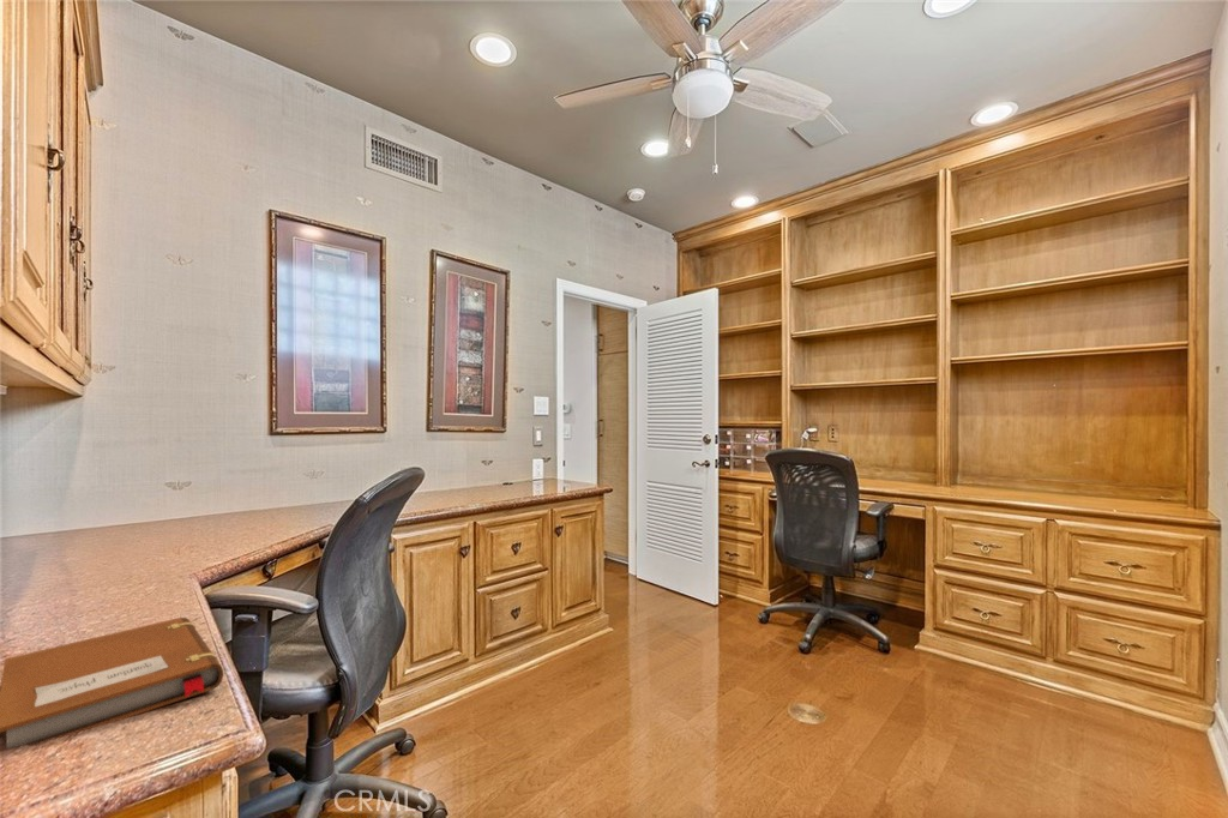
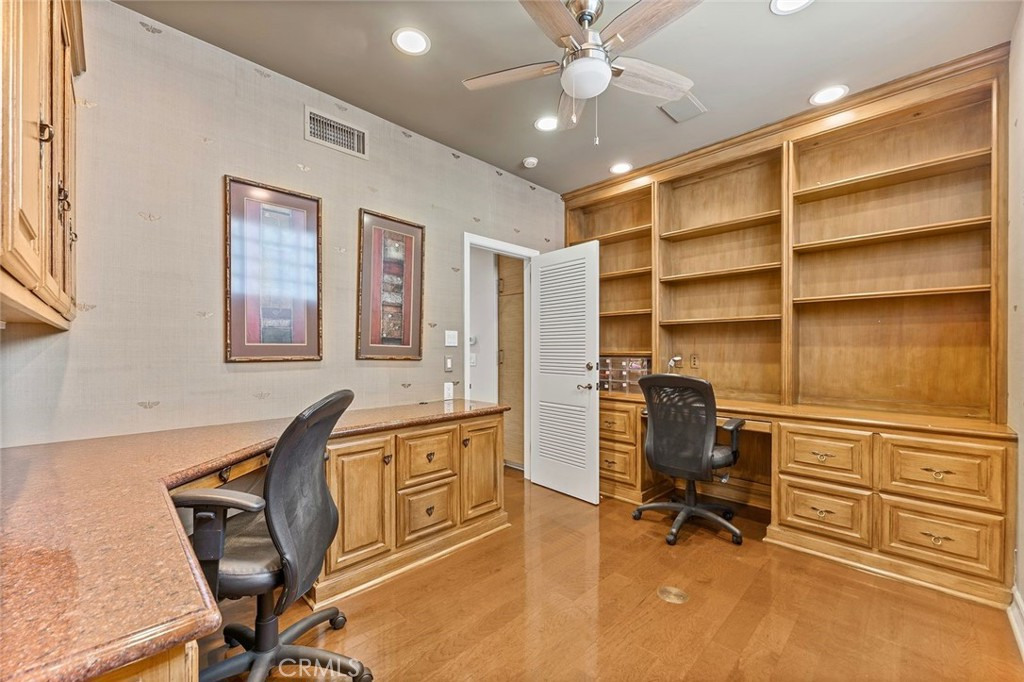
- notebook [0,616,224,751]
